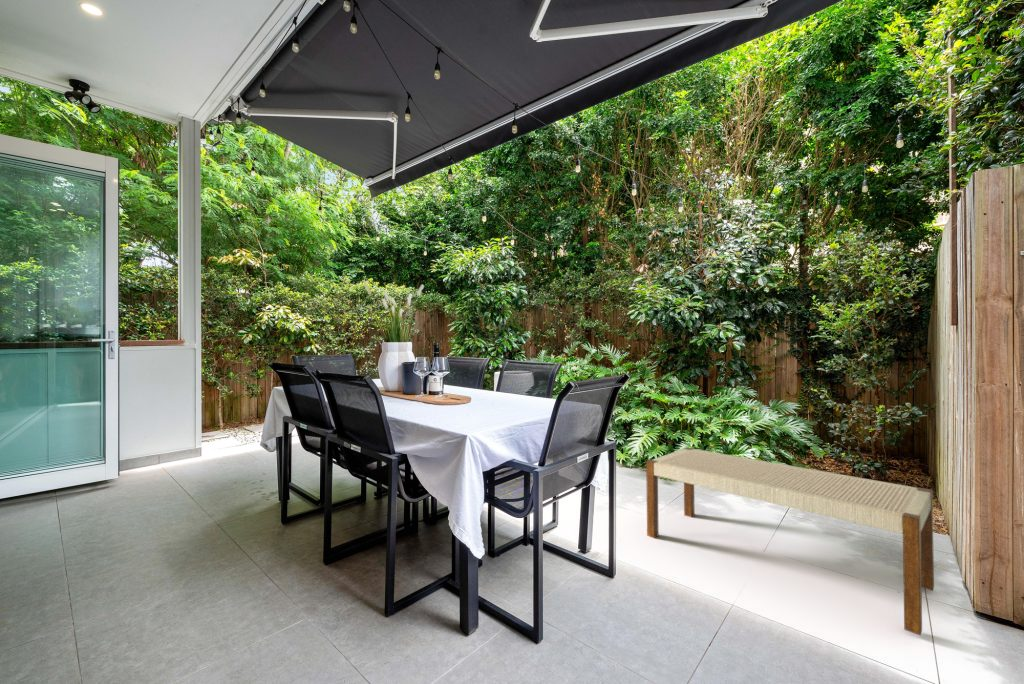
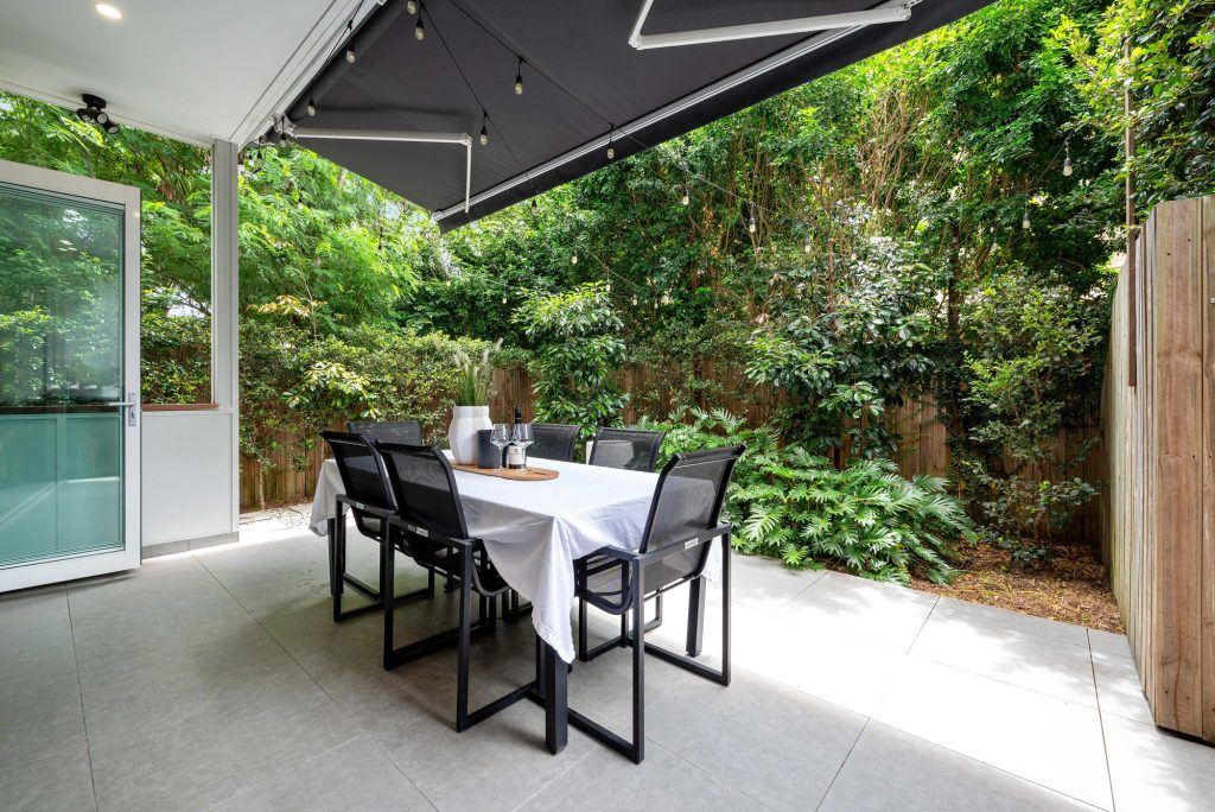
- bench [645,446,935,636]
